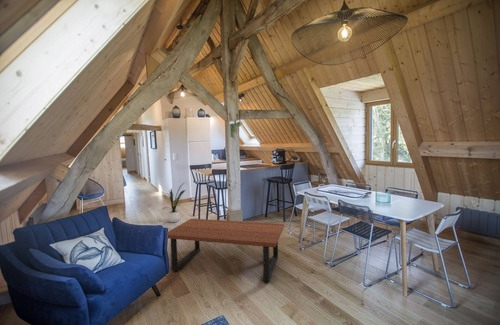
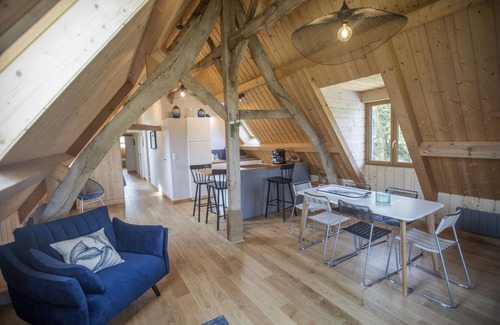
- coffee table [167,218,285,283]
- house plant [162,182,187,223]
